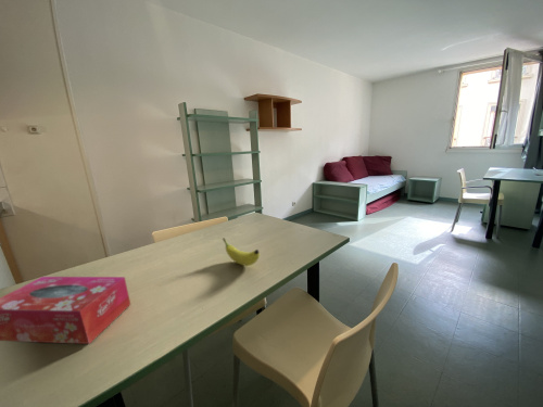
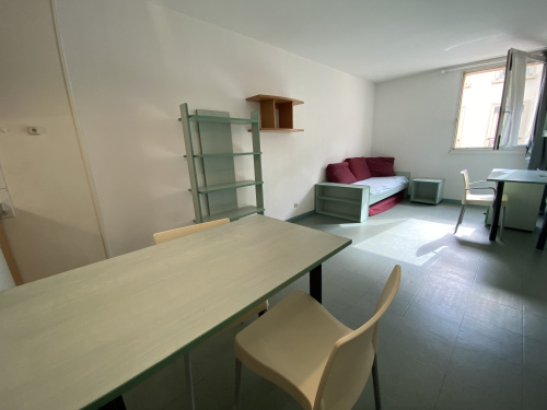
- fruit [222,238,261,267]
- tissue box [0,276,131,345]
